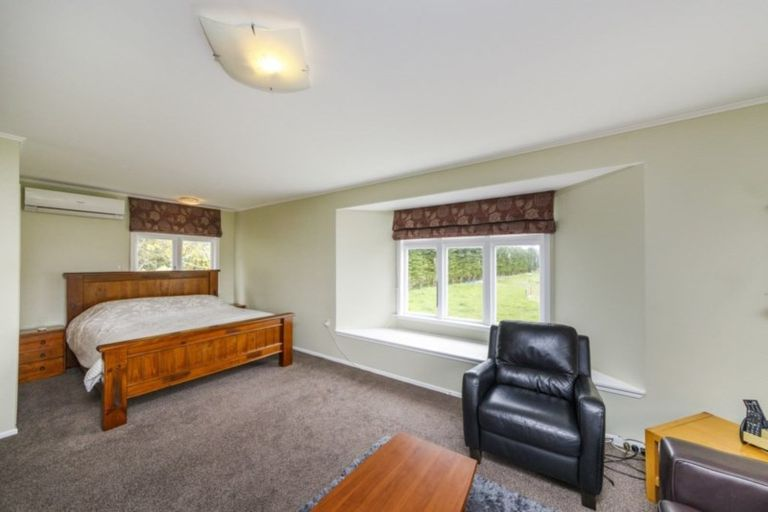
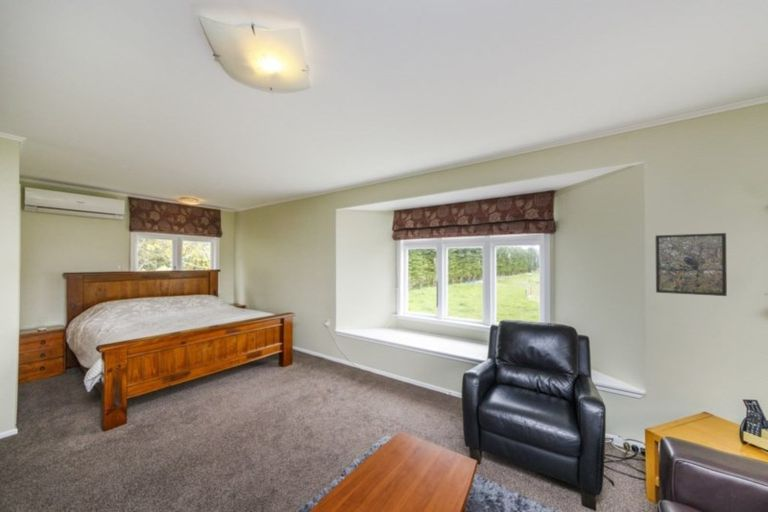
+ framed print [654,232,728,297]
